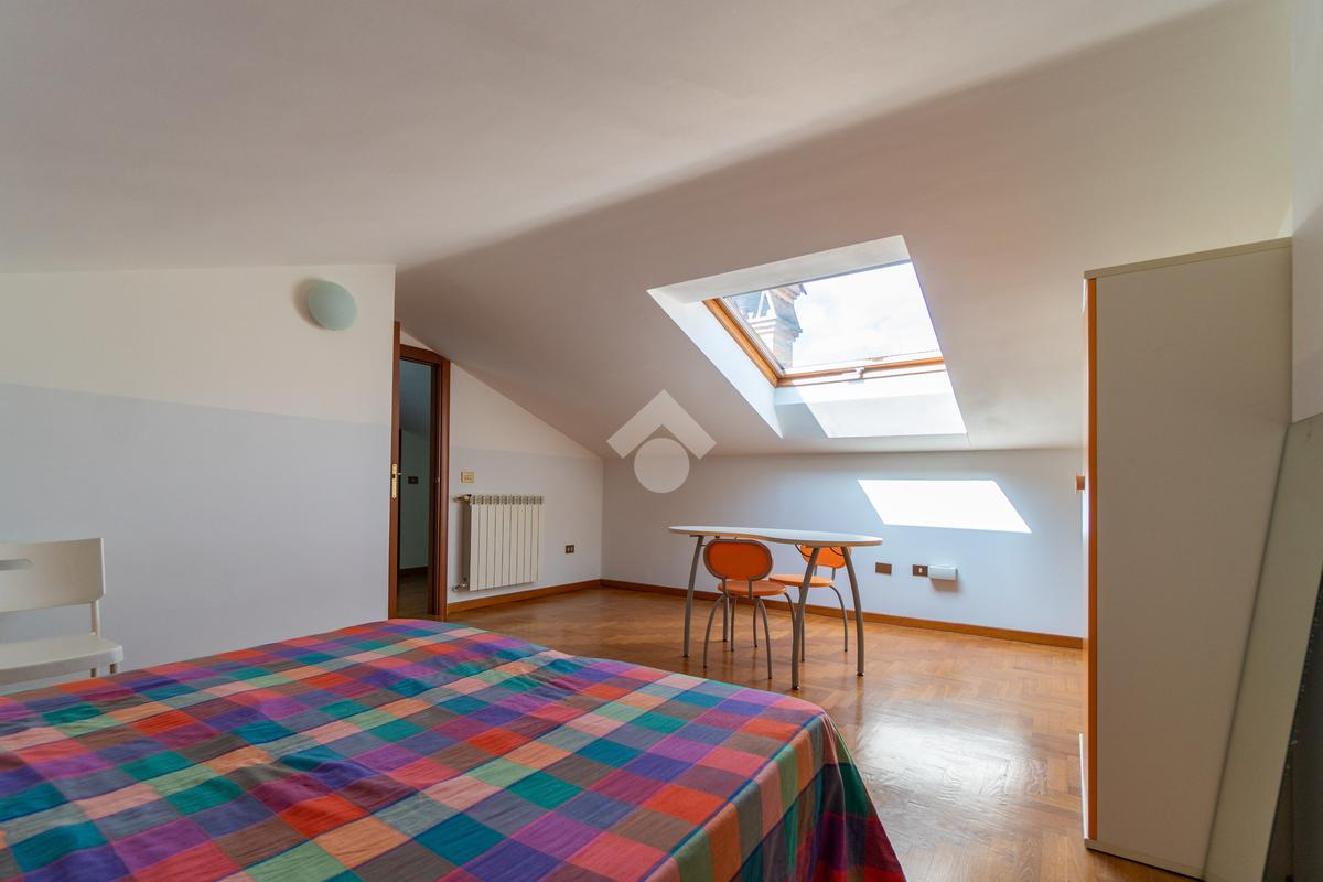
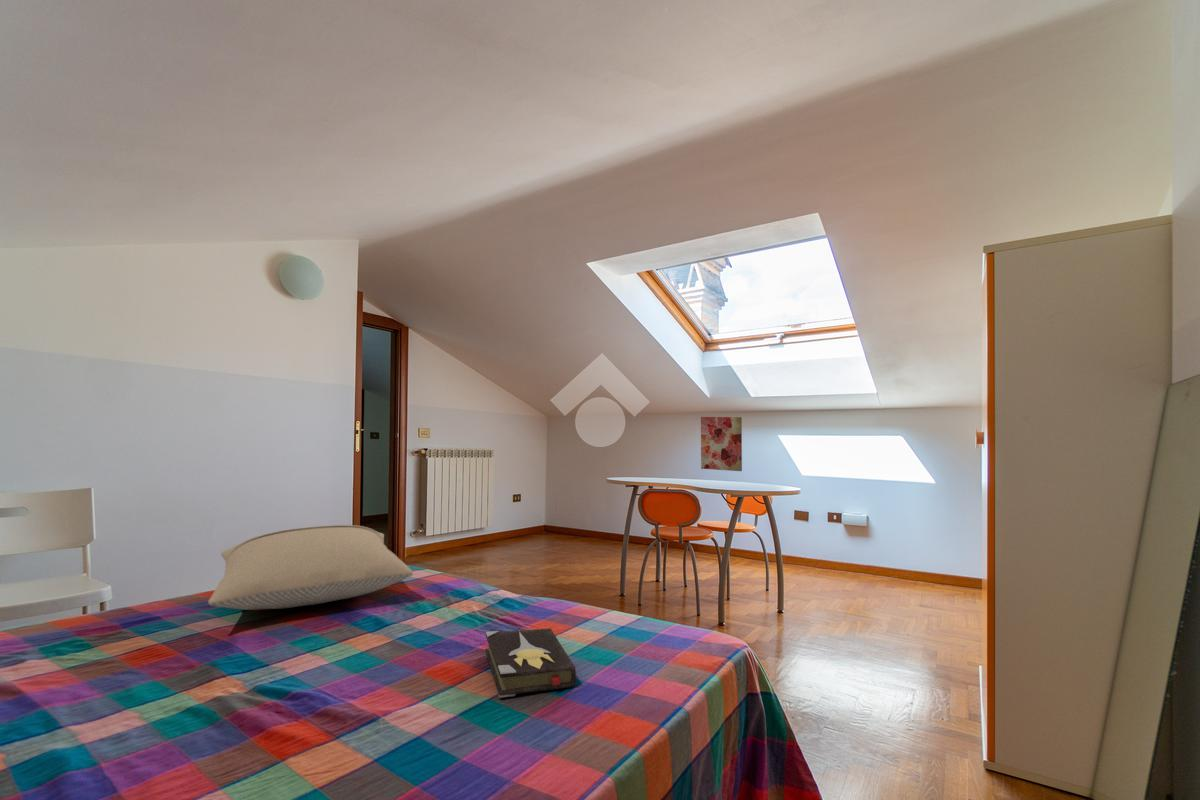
+ pillow [207,524,414,611]
+ hardback book [484,627,577,699]
+ wall art [700,416,743,472]
